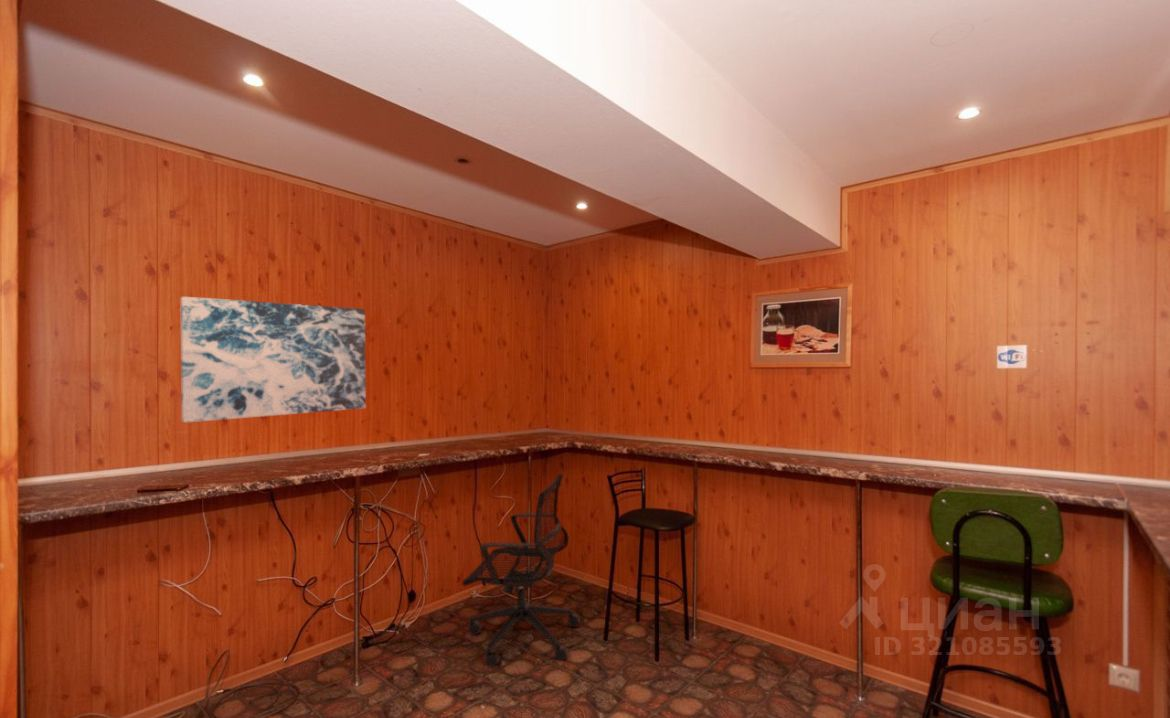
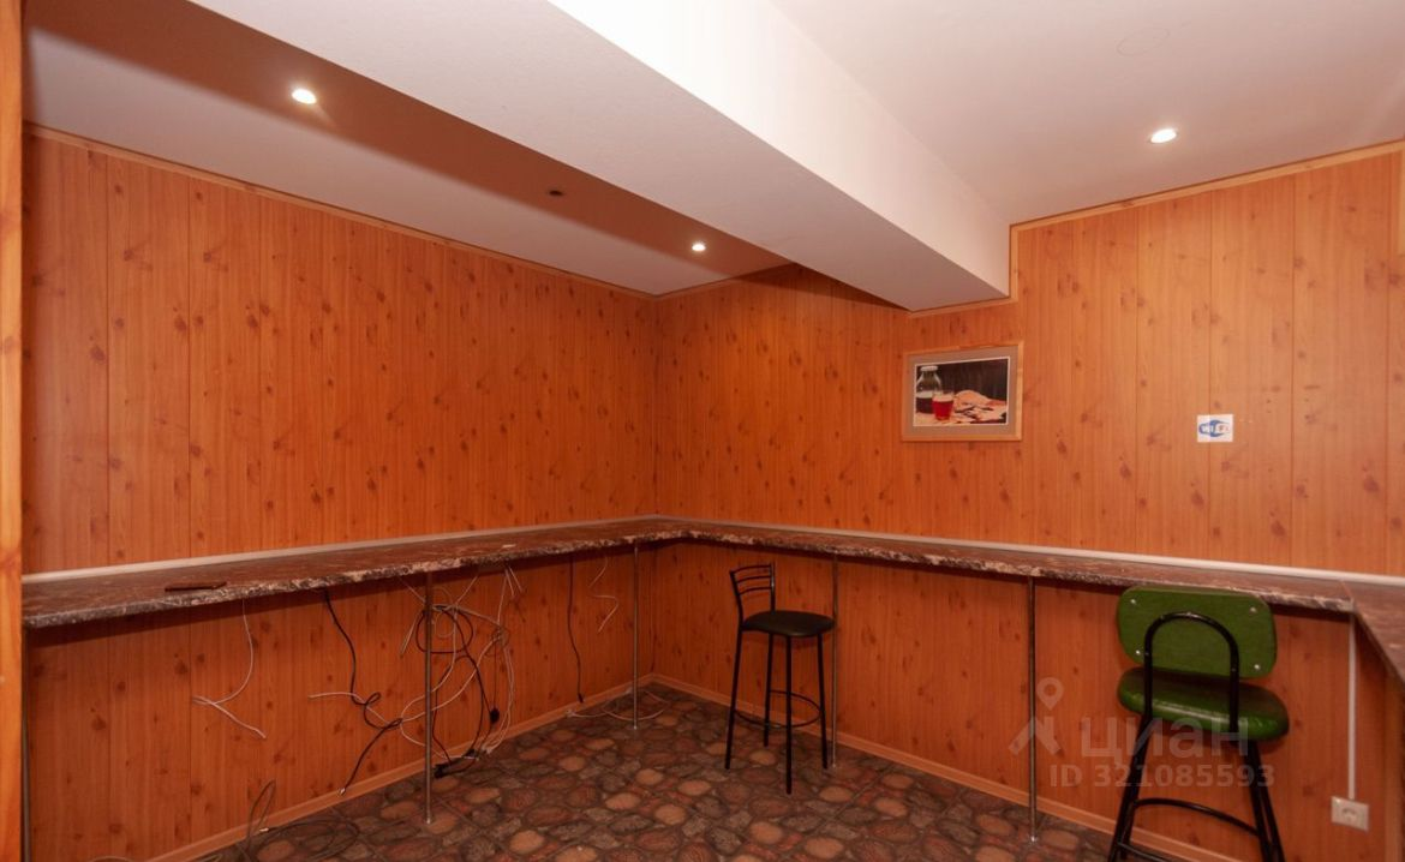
- wall art [179,296,367,423]
- office chair [461,473,581,667]
